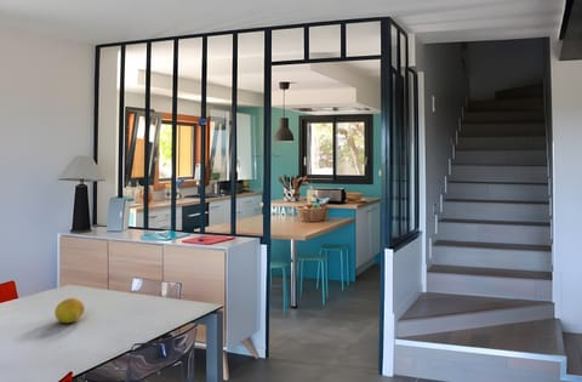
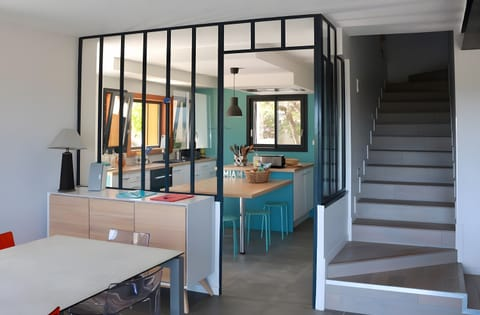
- fruit [53,297,86,324]
